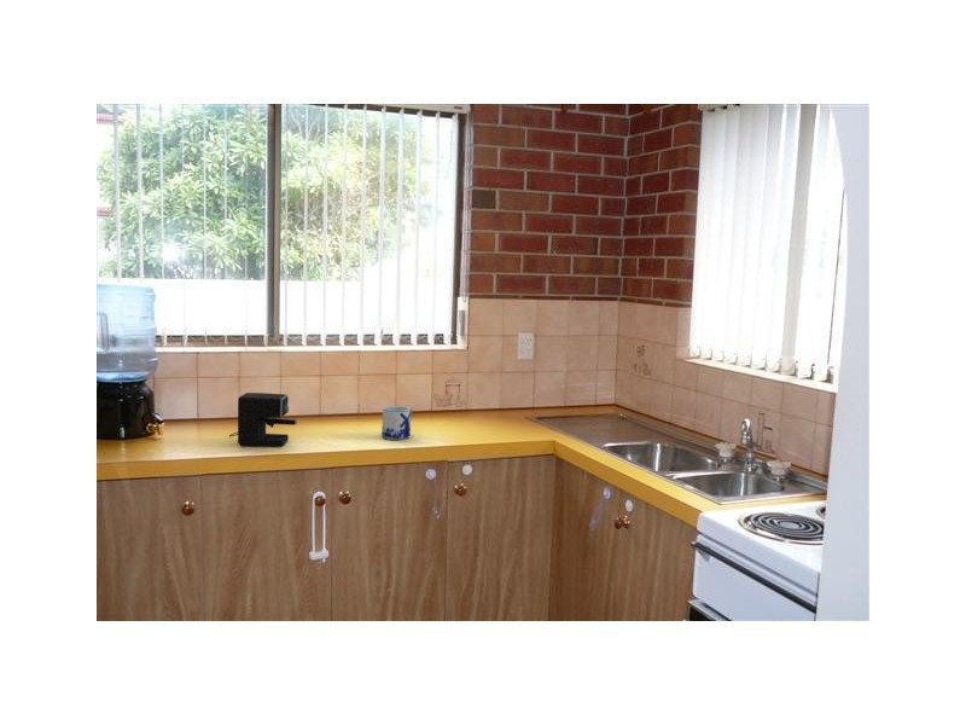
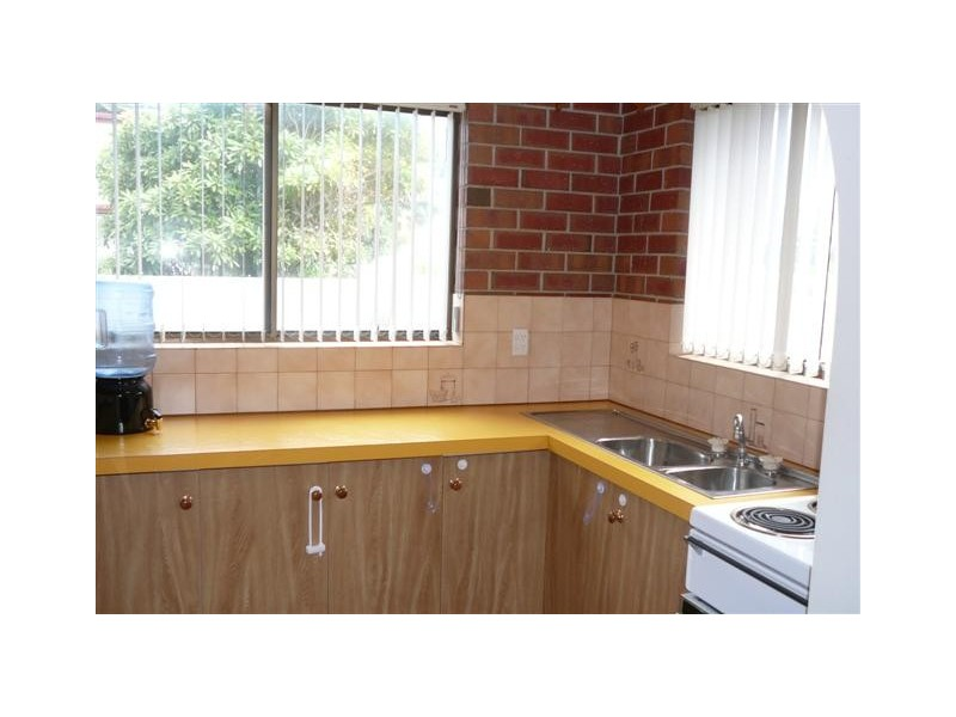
- coffee maker [228,392,298,447]
- mug [380,405,414,441]
